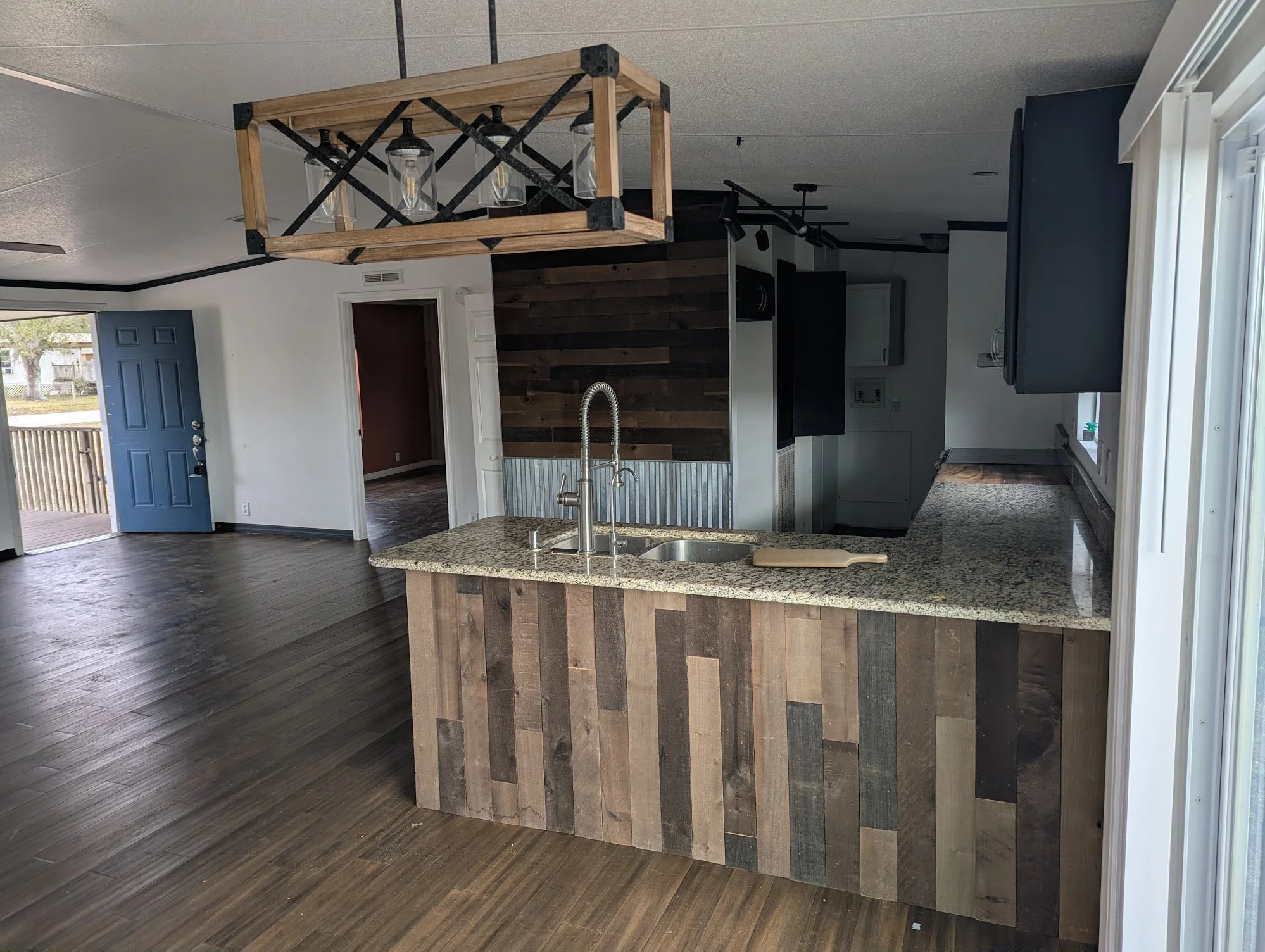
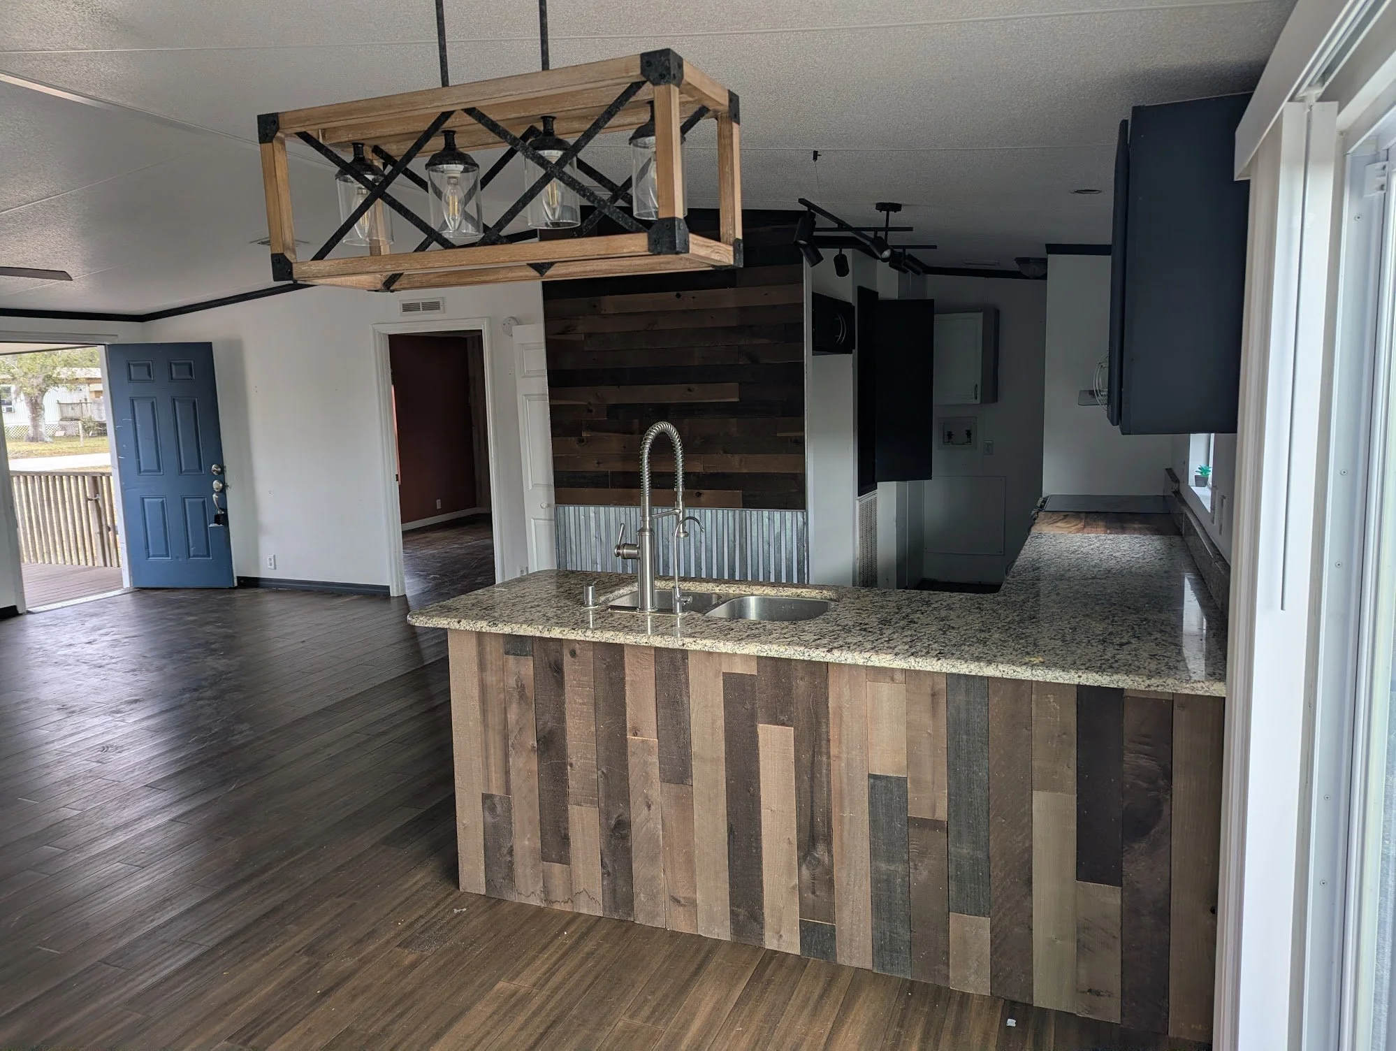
- chopping board [752,549,888,568]
